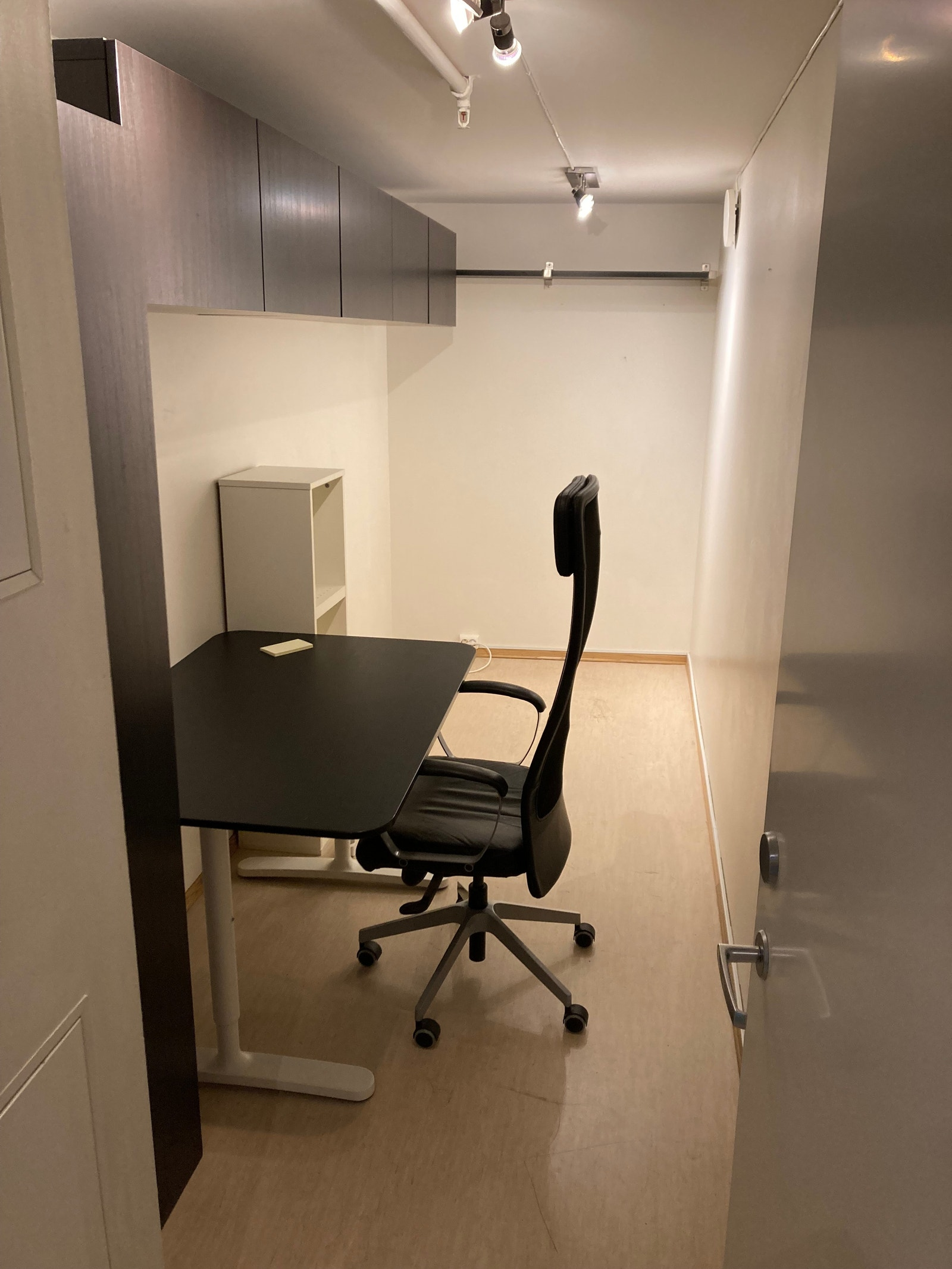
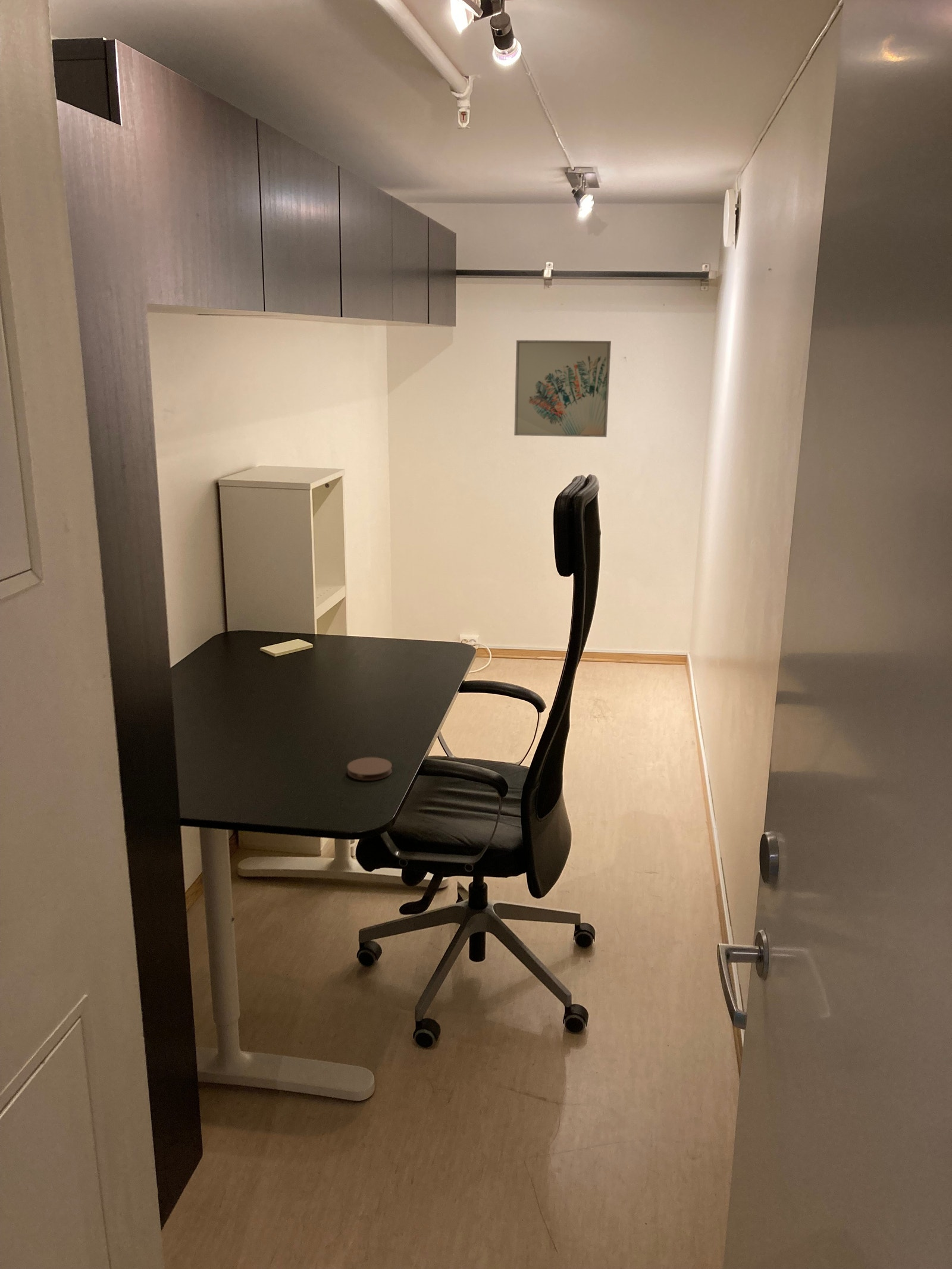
+ wall art [513,340,612,438]
+ coaster [347,757,393,781]
